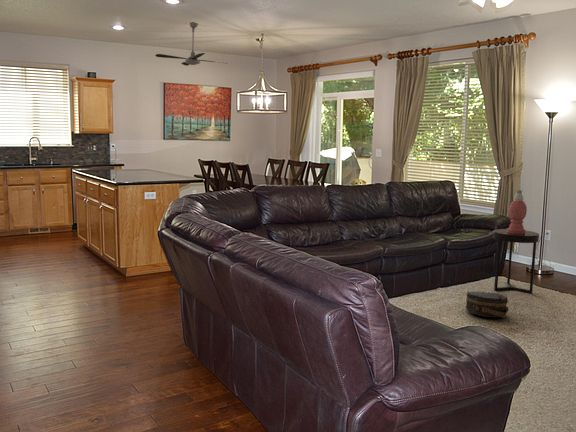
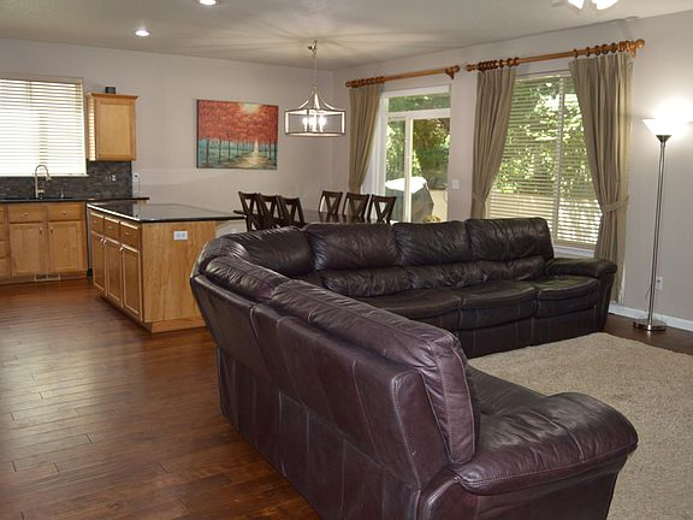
- side table [492,228,540,294]
- hat box [465,290,510,319]
- ceiling fan [154,21,229,67]
- table lamp [506,189,528,234]
